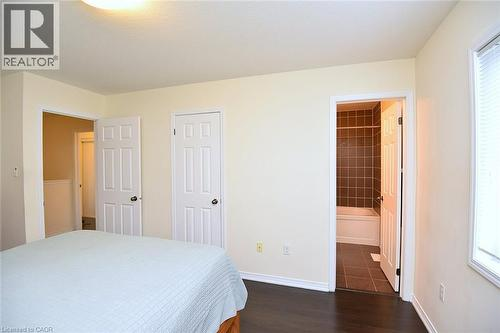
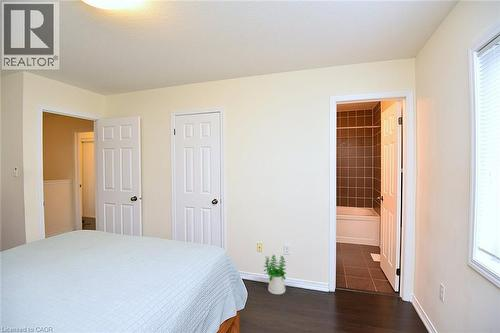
+ potted plant [263,254,287,295]
